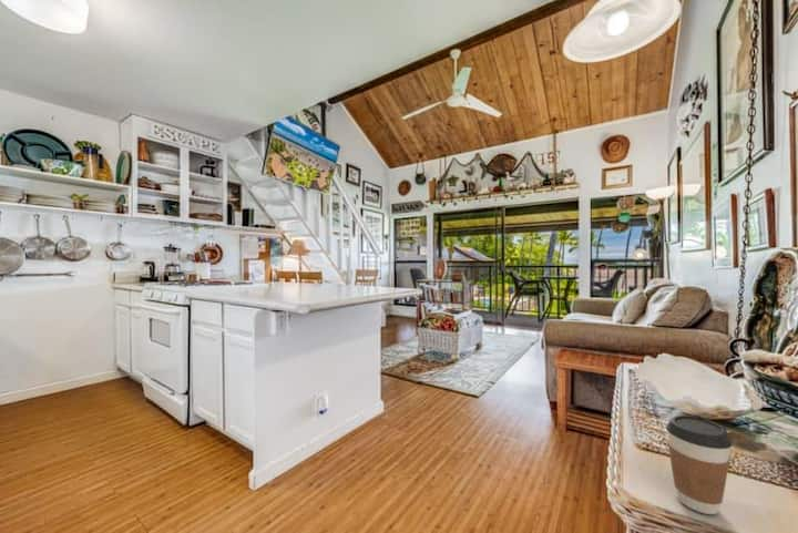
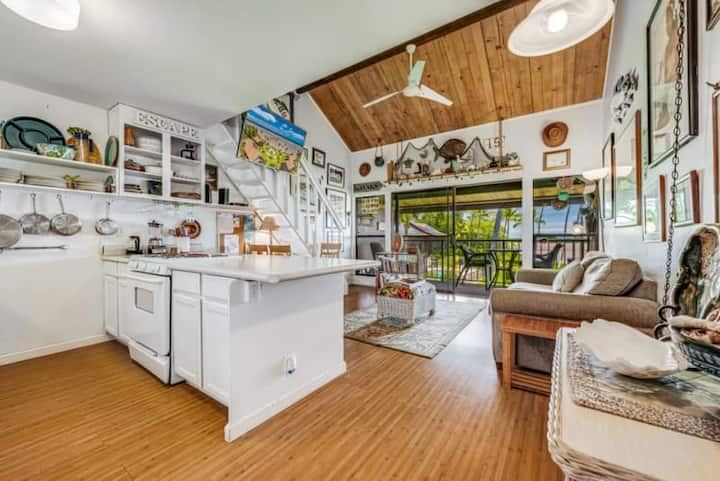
- coffee cup [665,414,734,515]
